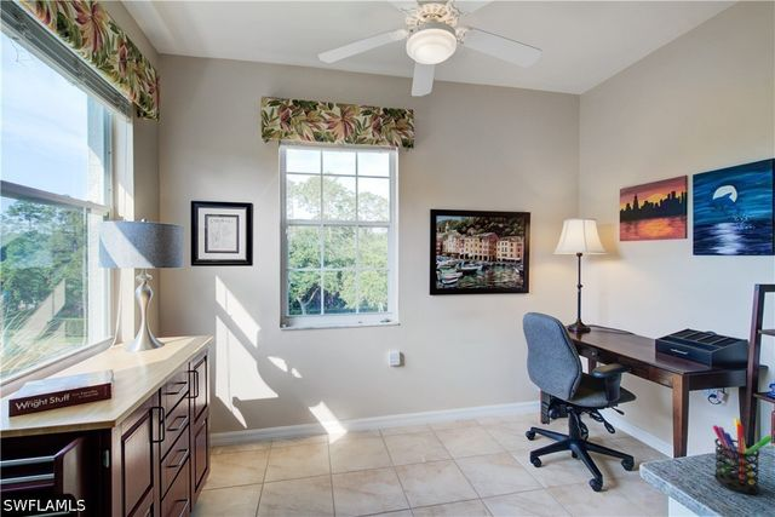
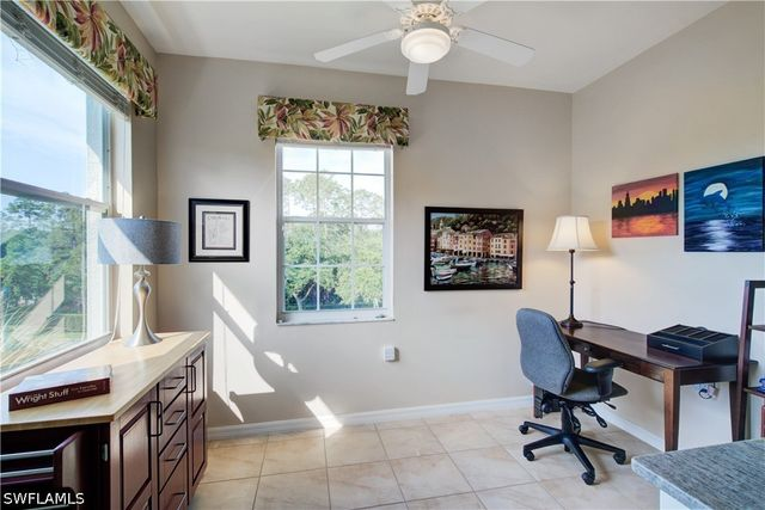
- pen holder [712,418,774,495]
